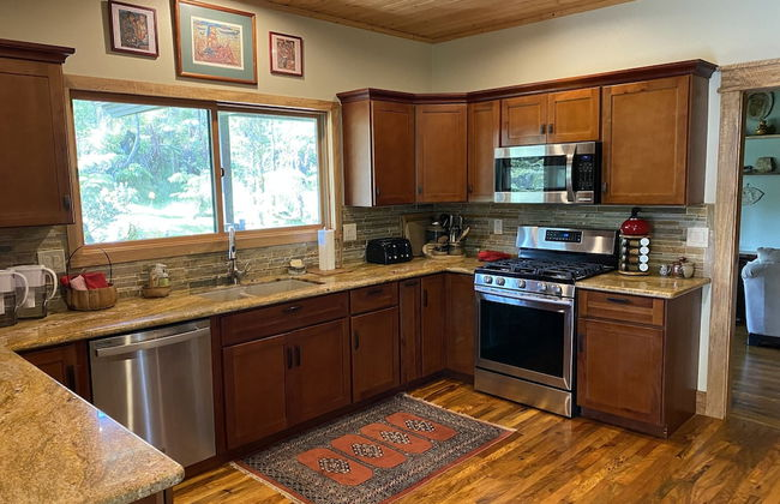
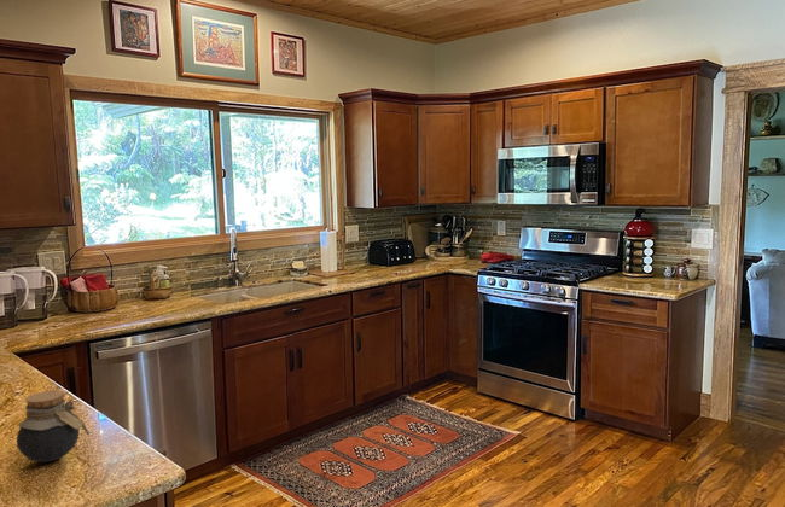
+ jar [16,390,91,464]
